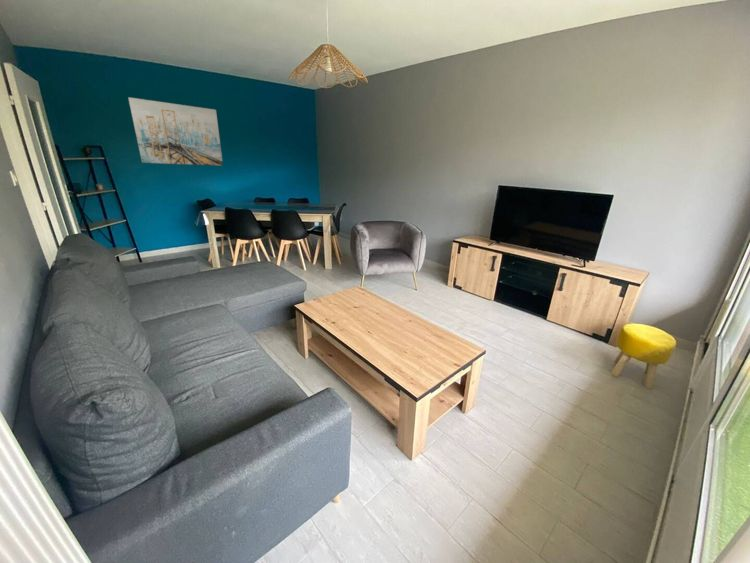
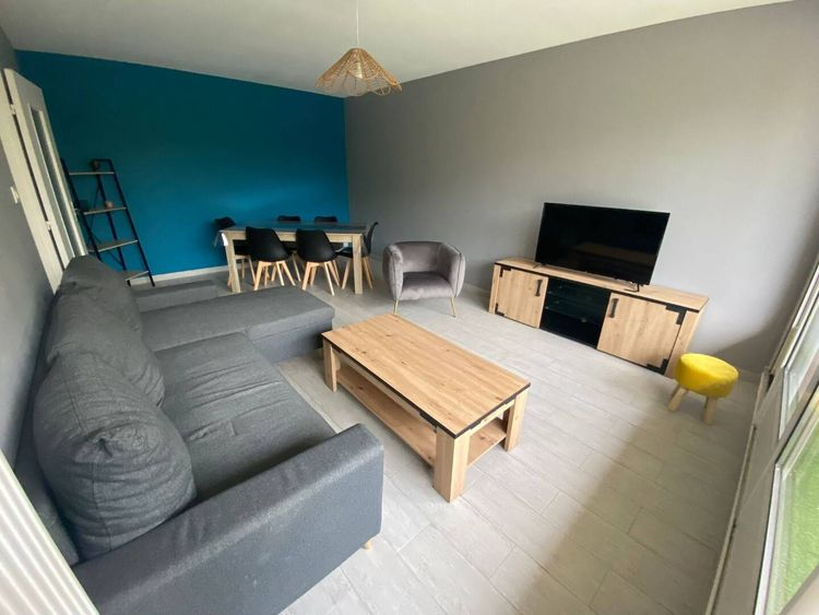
- wall art [127,96,224,167]
